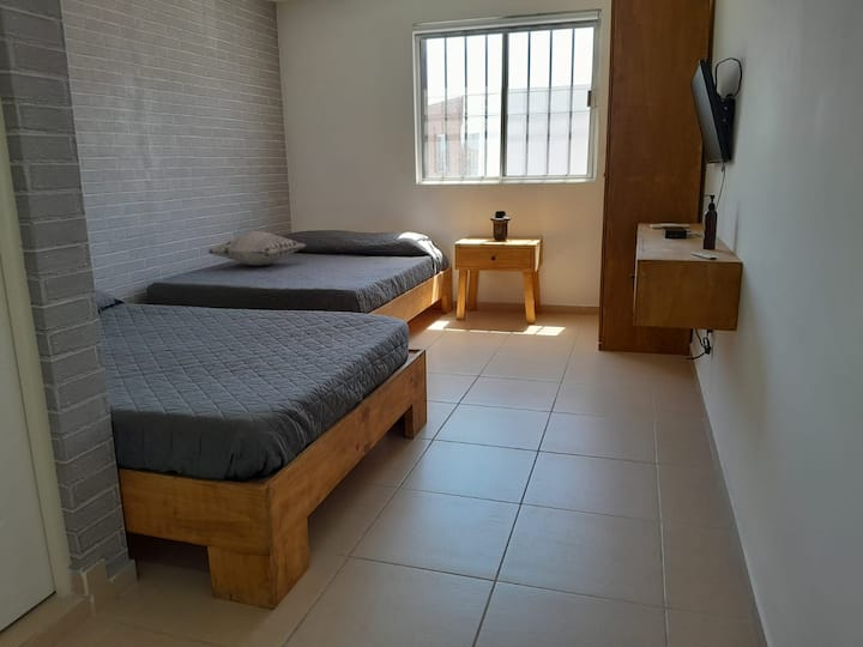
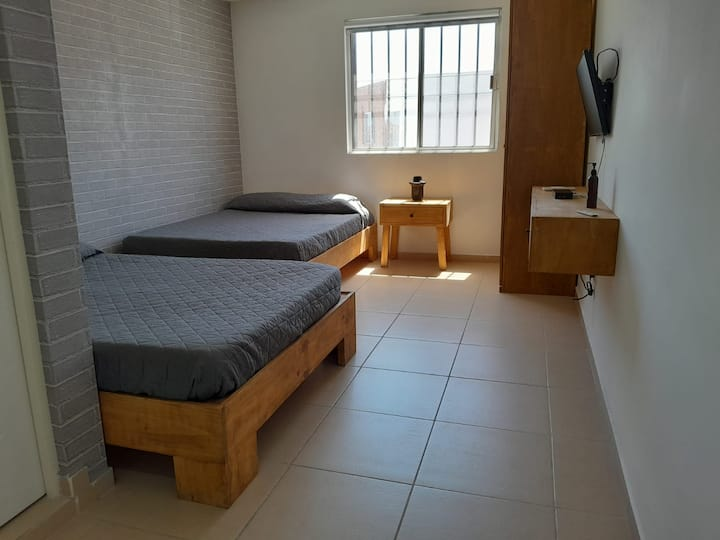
- decorative pillow [207,230,308,267]
